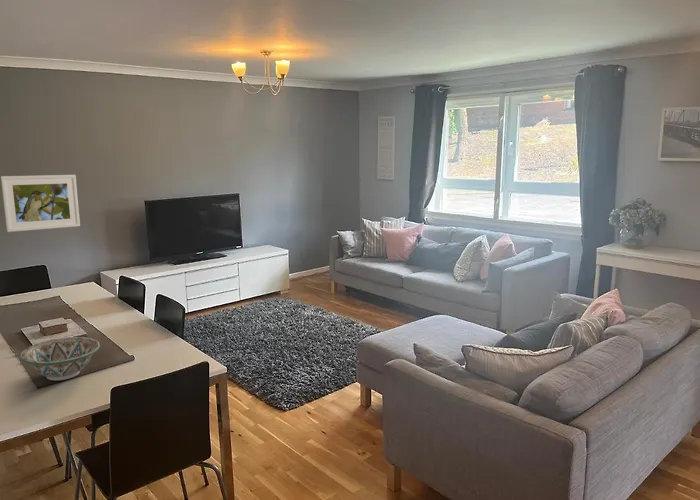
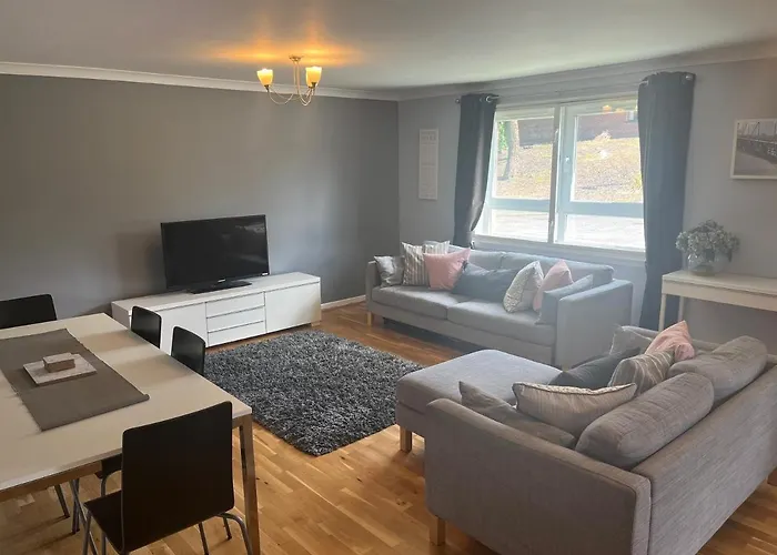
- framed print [0,174,81,233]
- decorative bowl [19,336,101,381]
